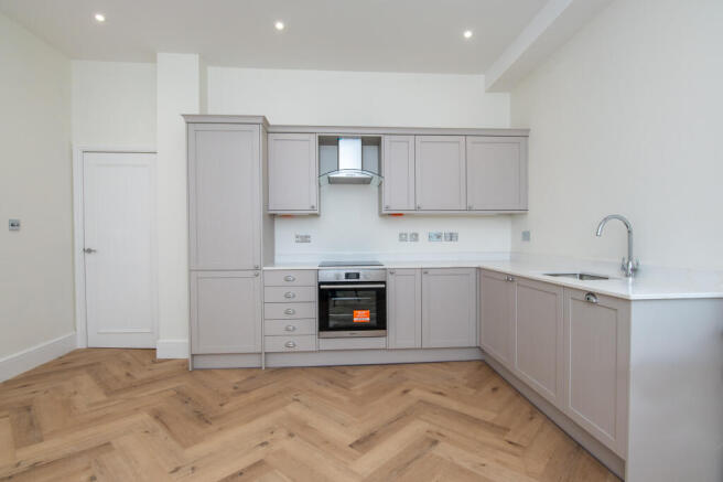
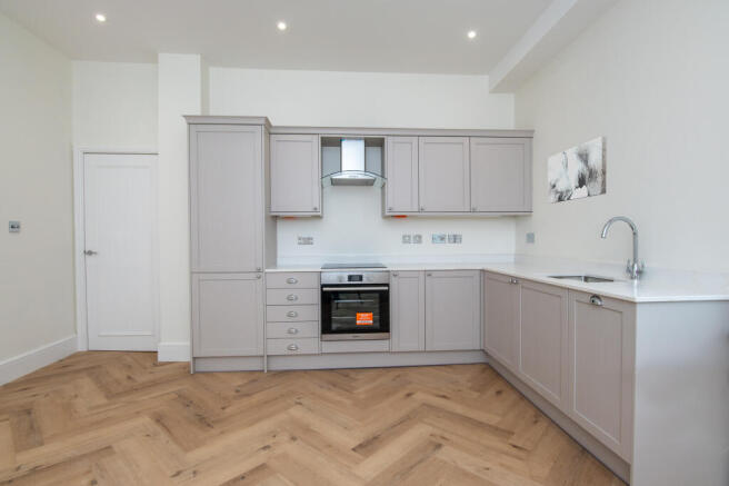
+ wall art [548,136,608,205]
